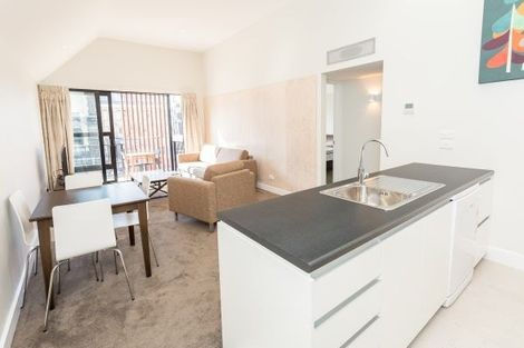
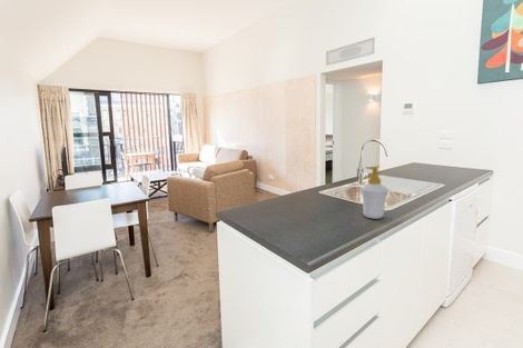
+ soap bottle [359,165,389,220]
